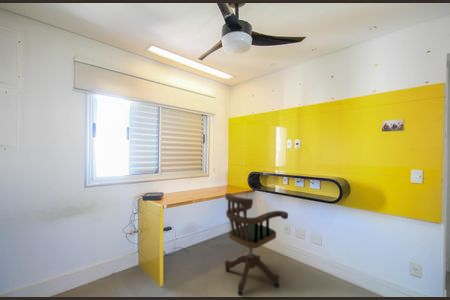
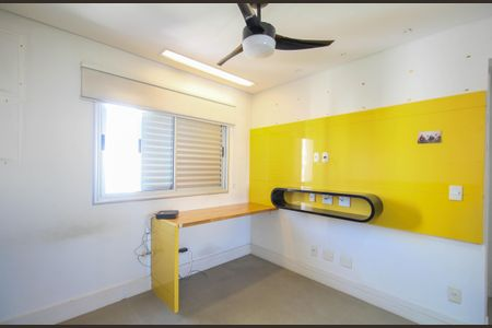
- office chair [224,192,289,296]
